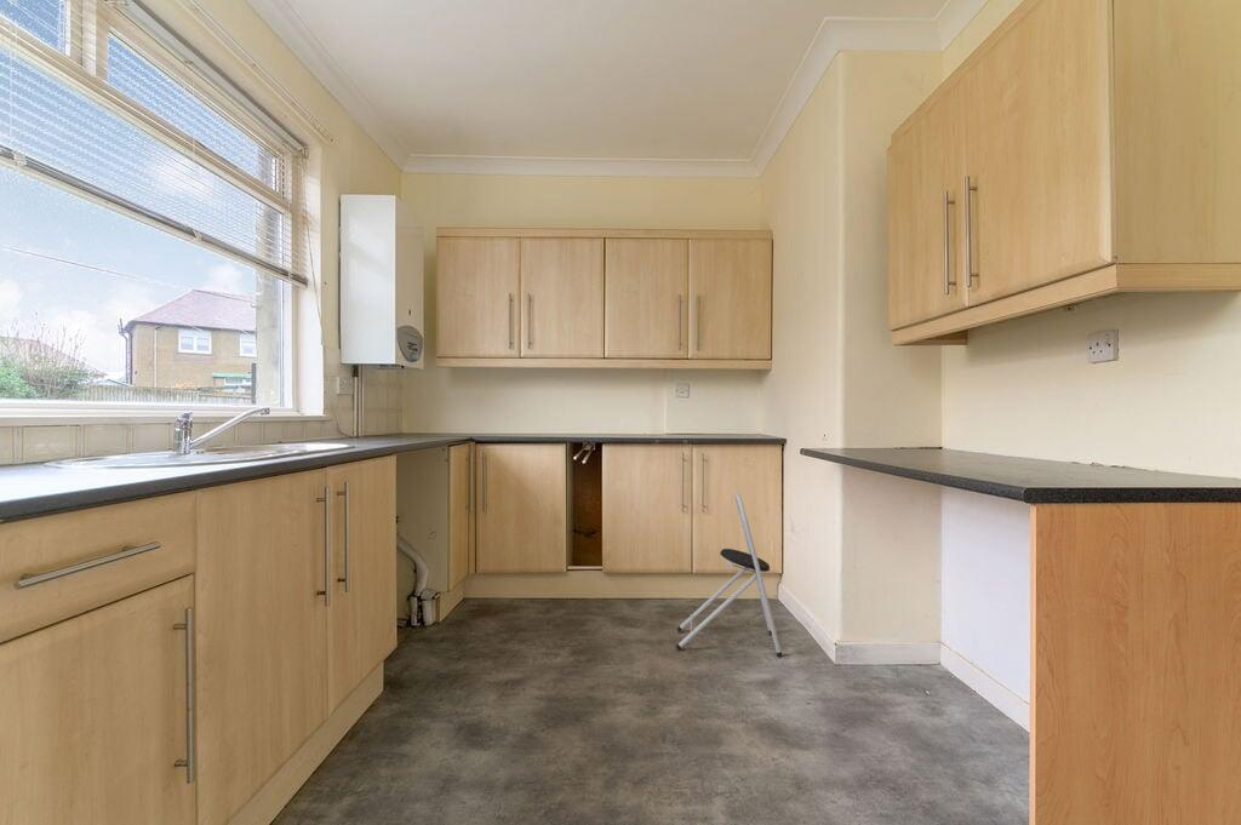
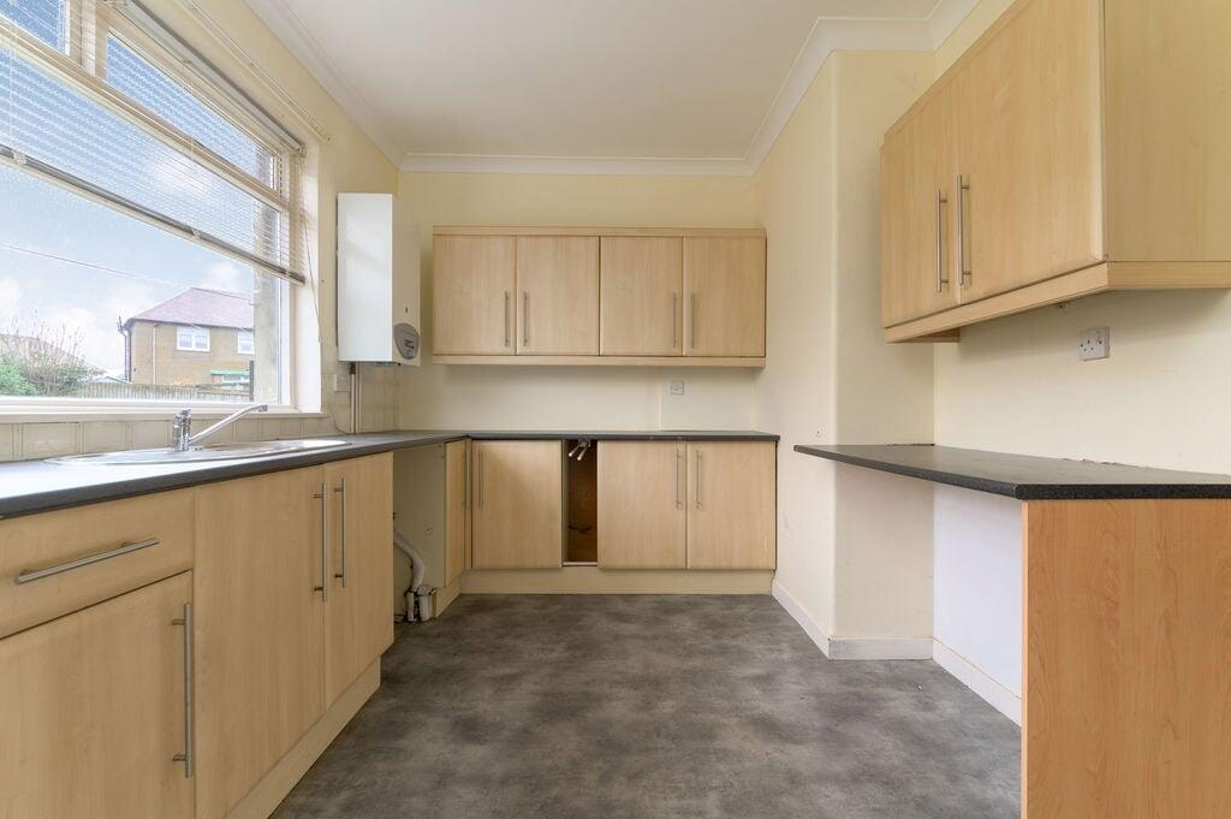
- step stool [675,491,783,658]
